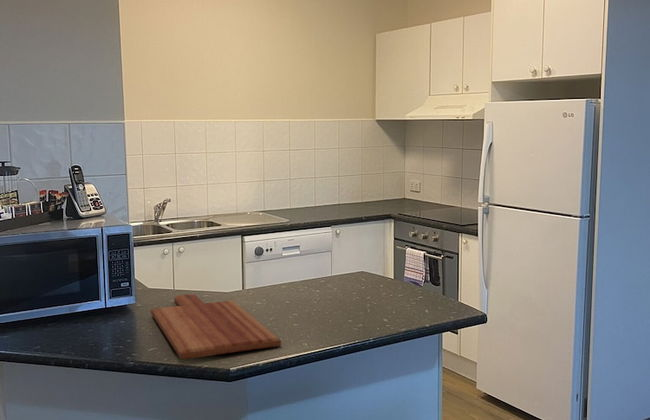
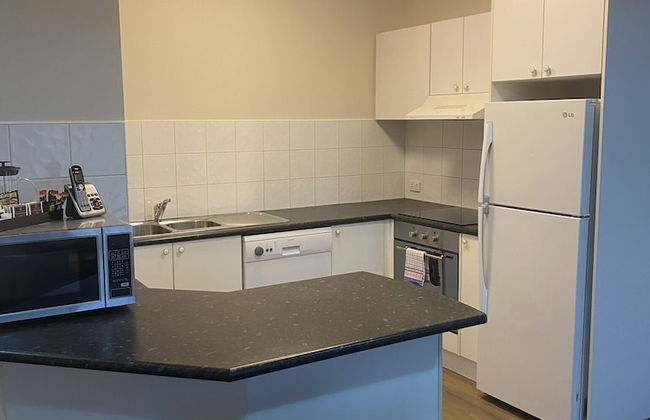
- cutting board [150,294,282,360]
